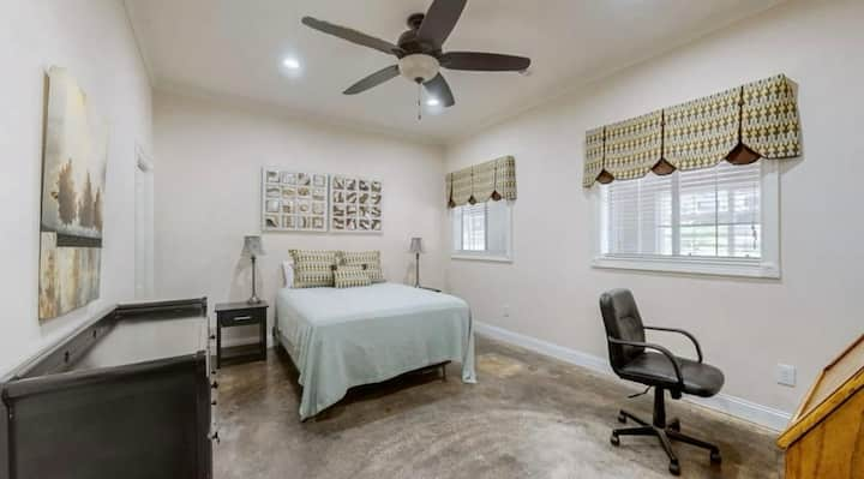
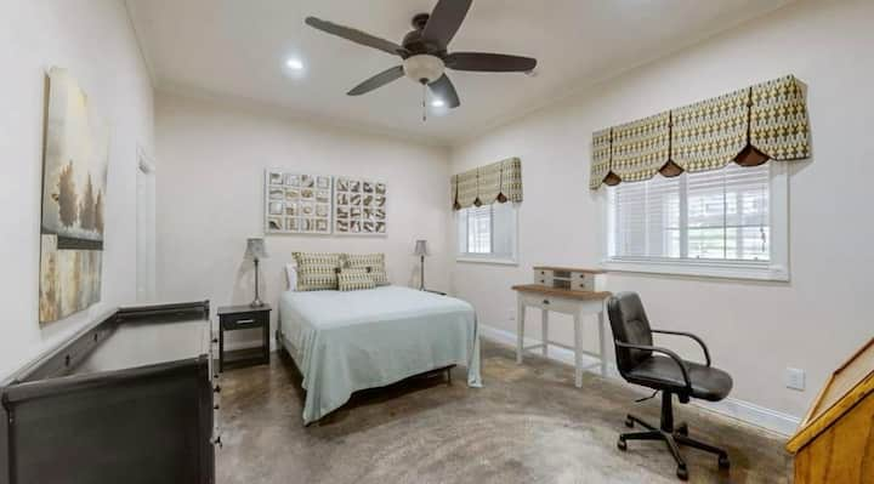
+ desk [510,266,614,389]
